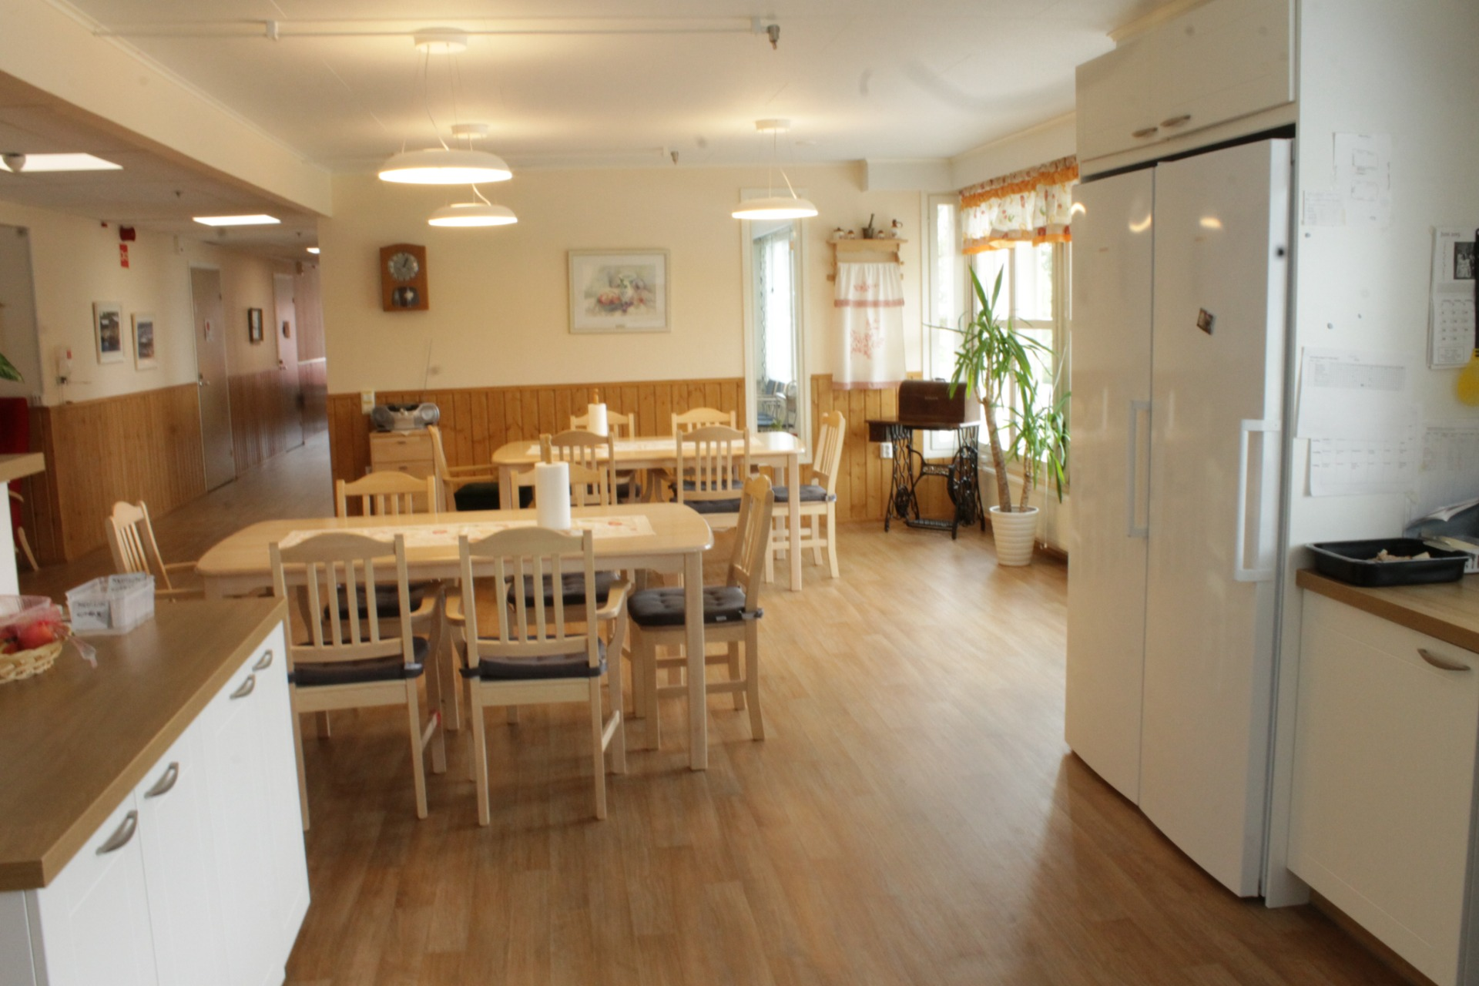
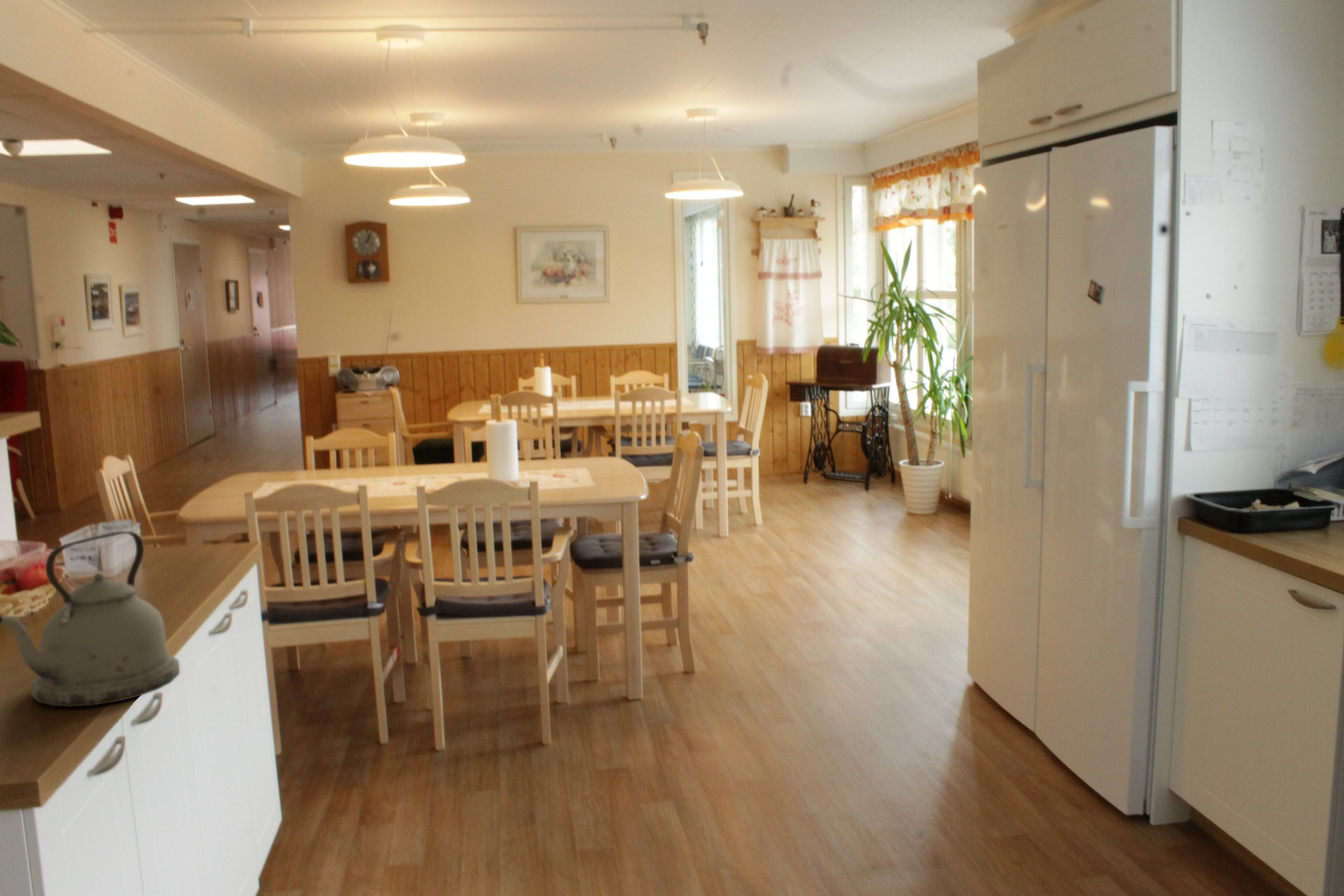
+ kettle [0,531,181,708]
